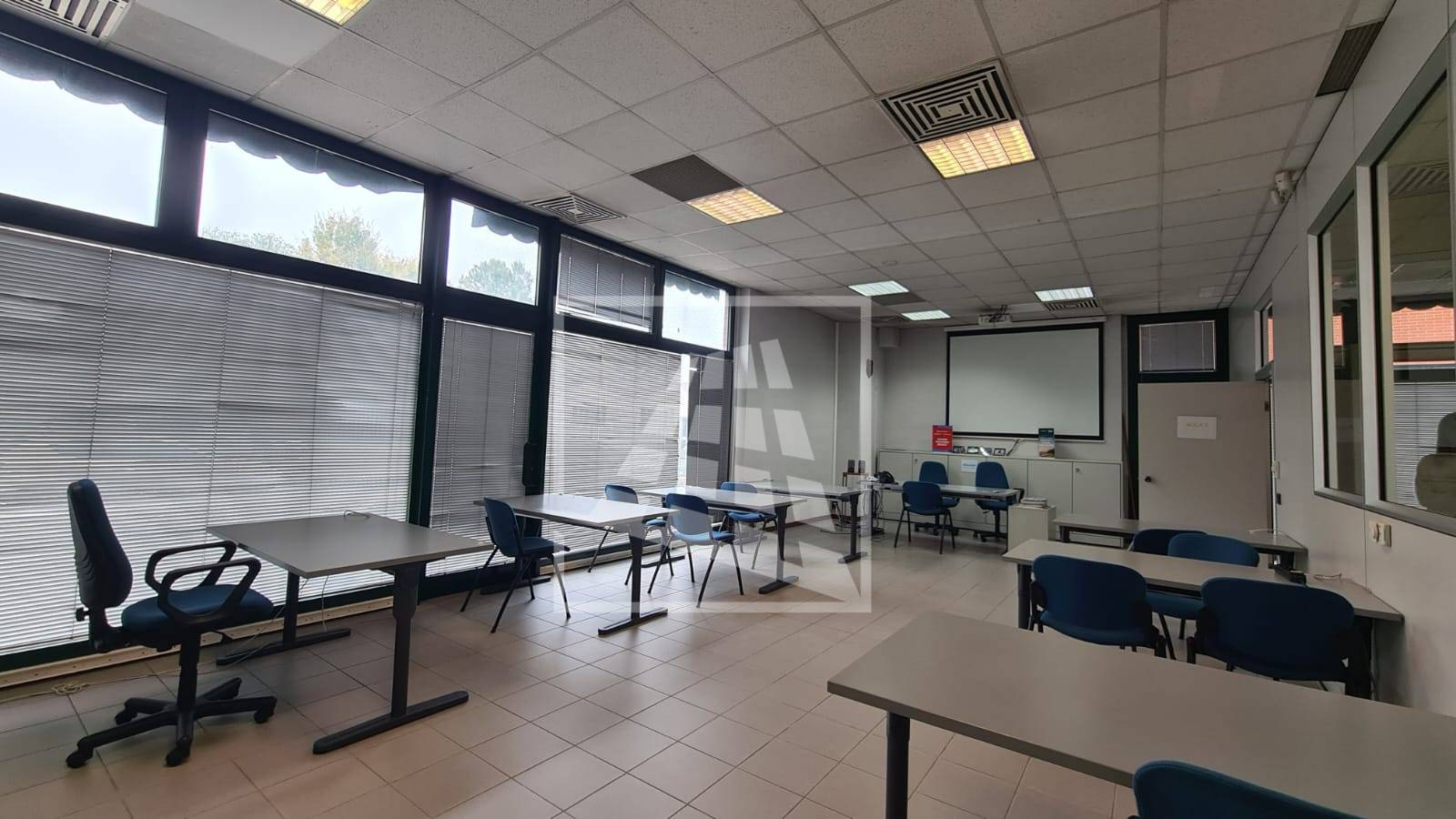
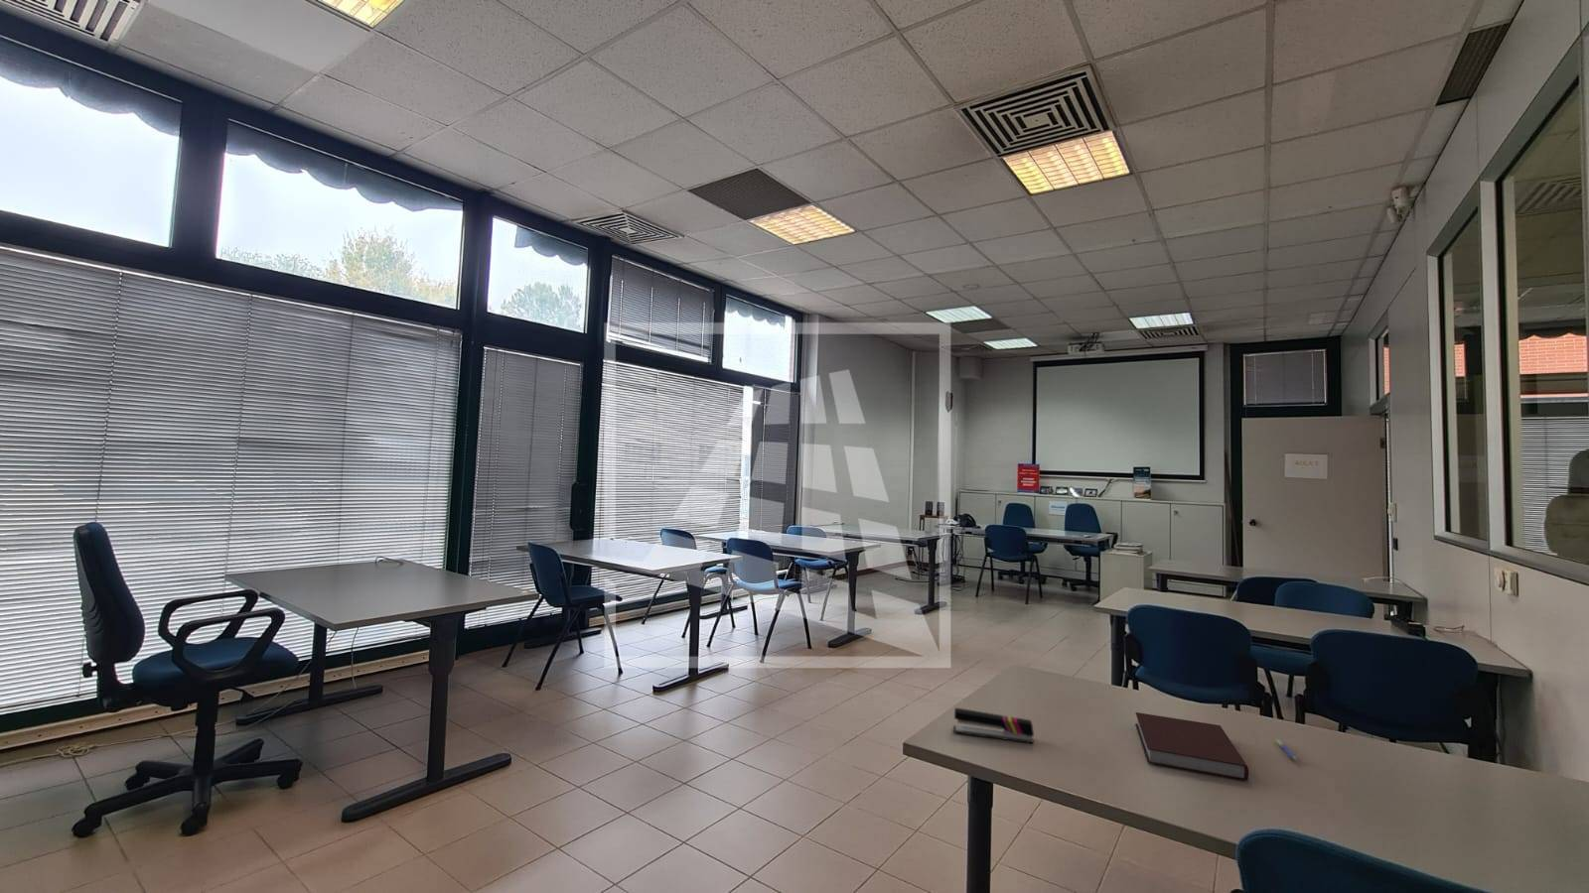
+ notebook [1134,711,1250,782]
+ pen [1275,737,1299,762]
+ stapler [953,707,1035,744]
